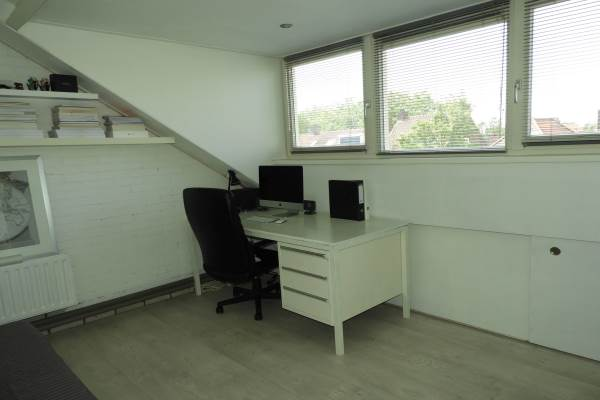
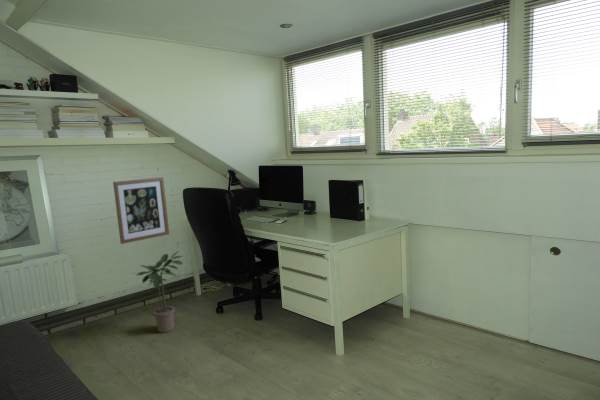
+ wall art [112,176,170,245]
+ potted plant [135,250,184,334]
